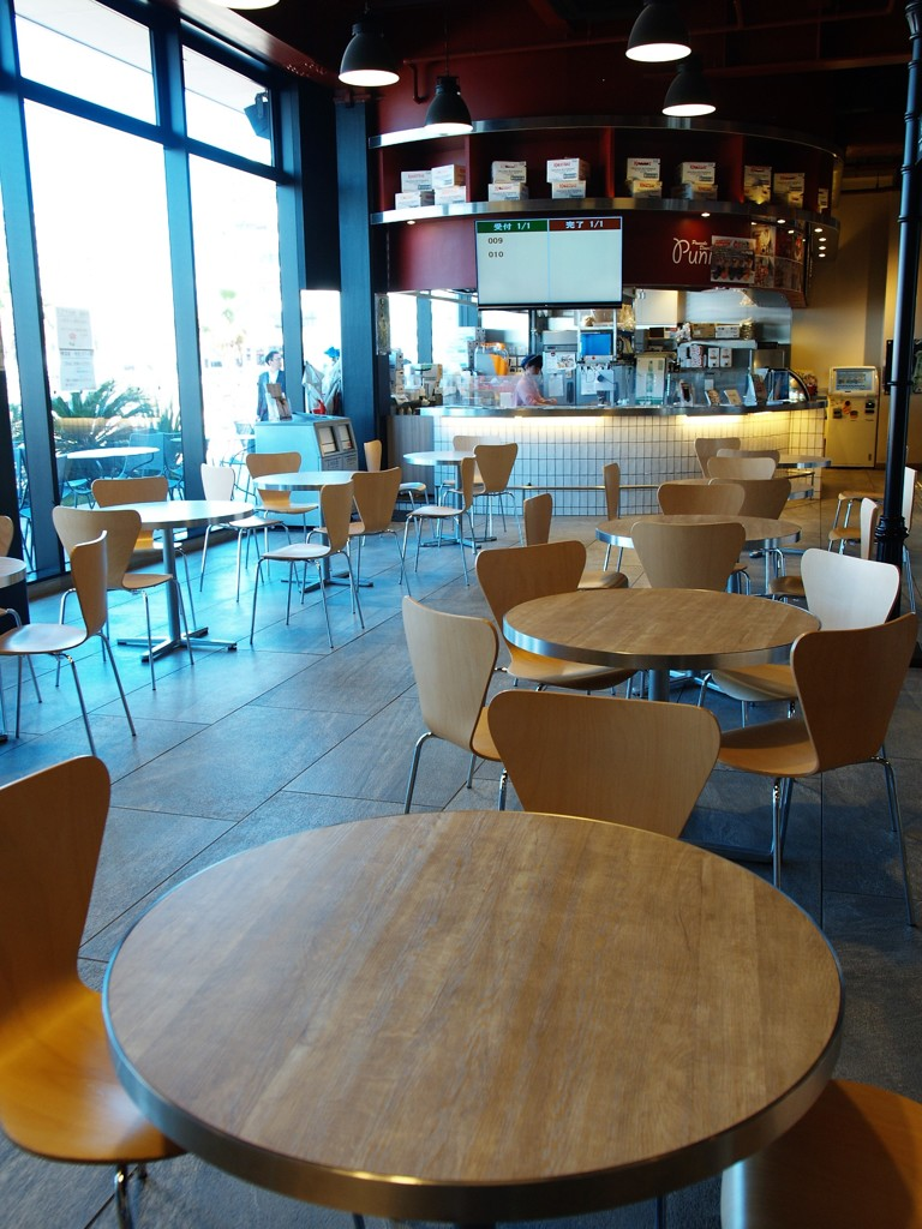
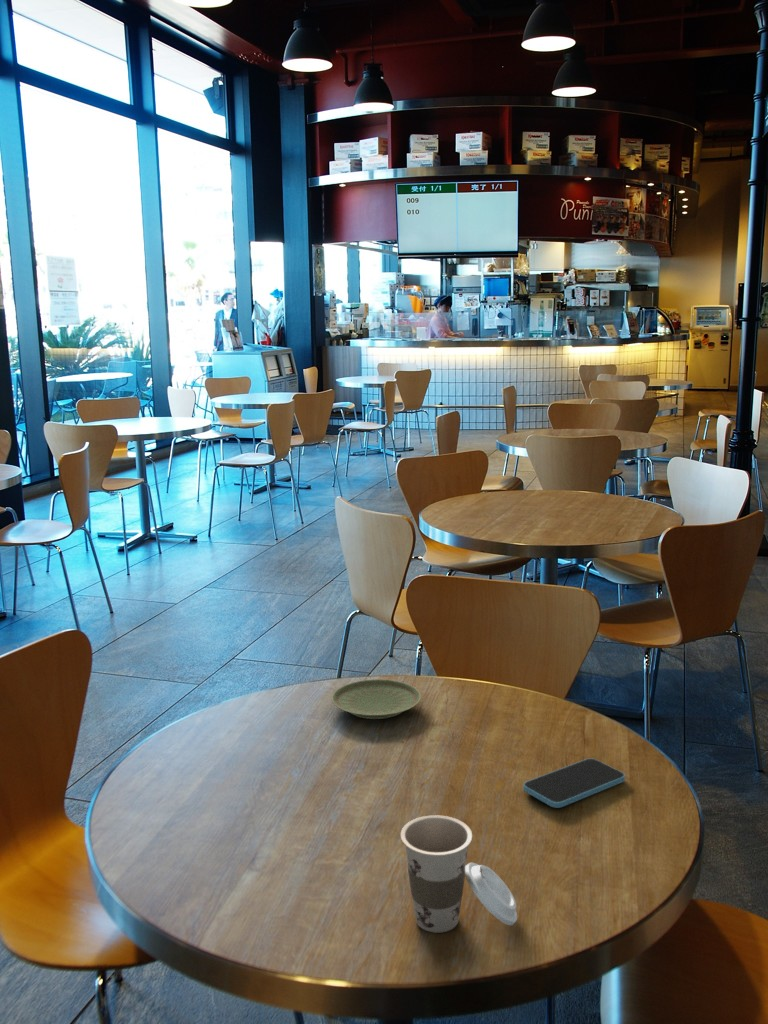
+ cup [400,814,518,934]
+ plate [331,678,422,720]
+ smartphone [522,757,626,809]
